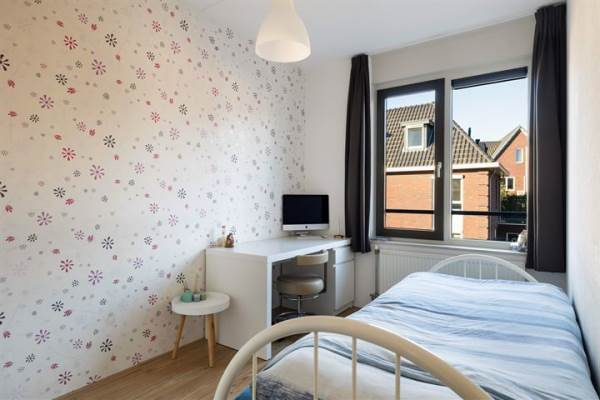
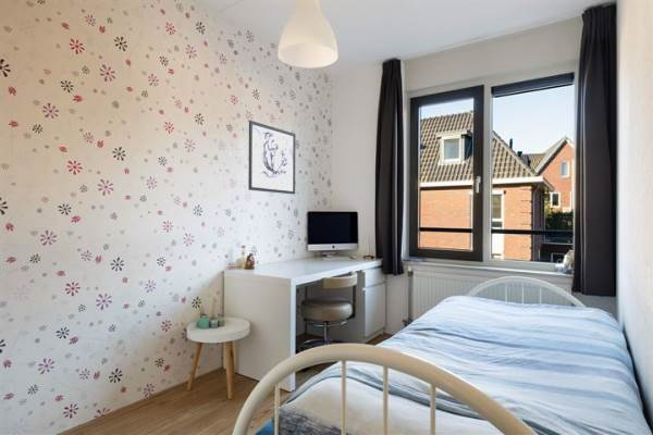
+ wall art [247,120,297,196]
